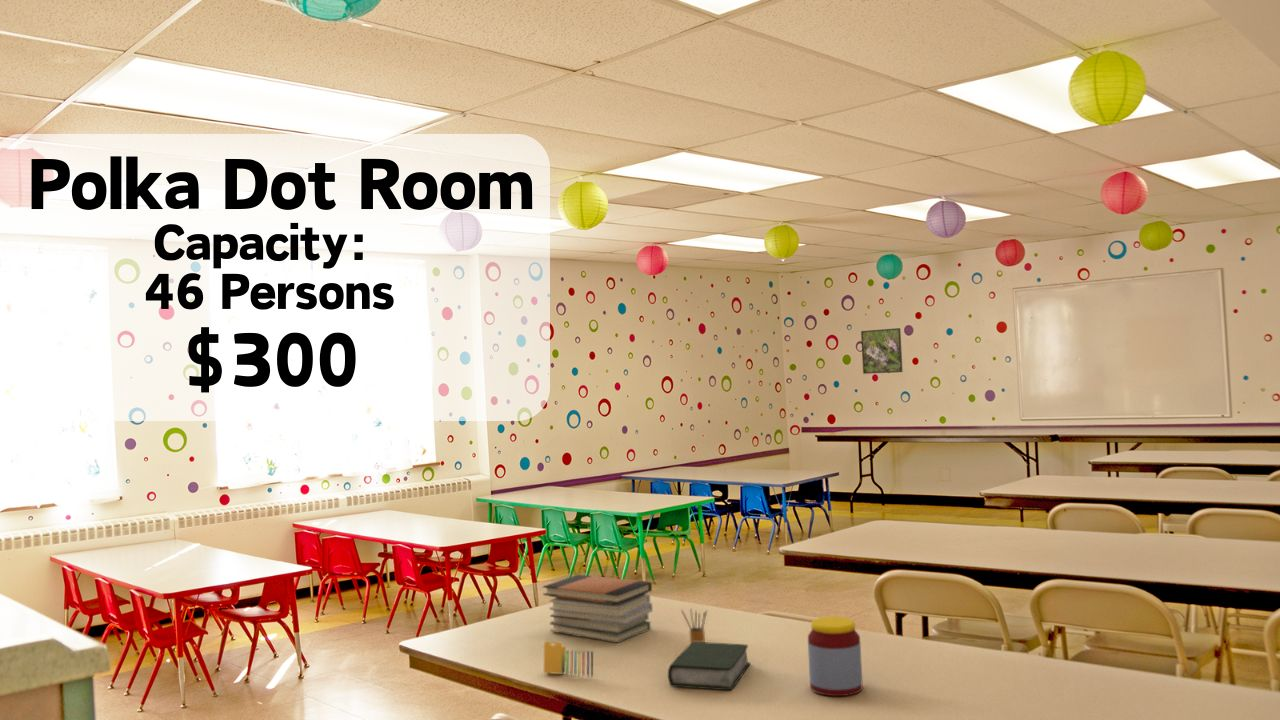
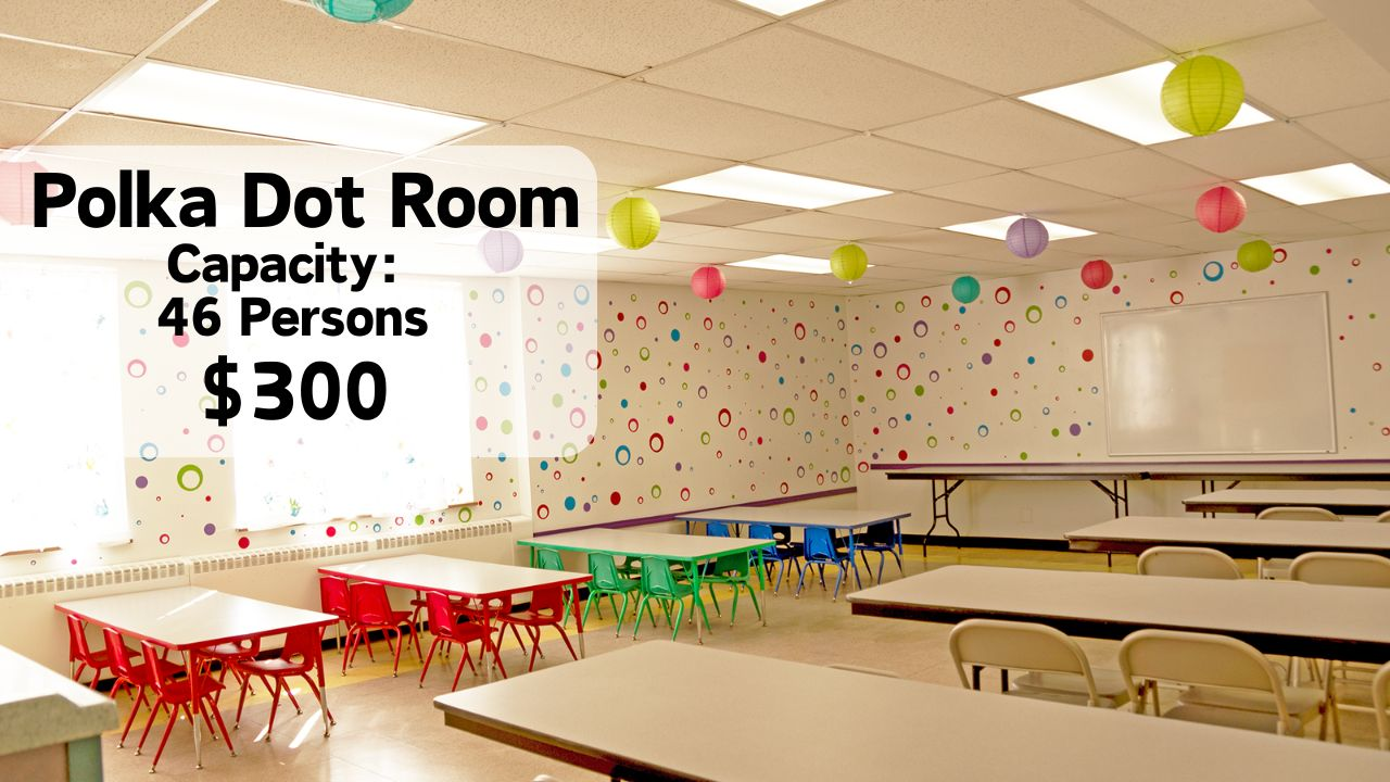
- pencil box [680,607,708,644]
- book stack [542,574,654,644]
- book [667,641,751,691]
- crayon [543,641,594,679]
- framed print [860,327,904,375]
- jar [807,616,863,697]
